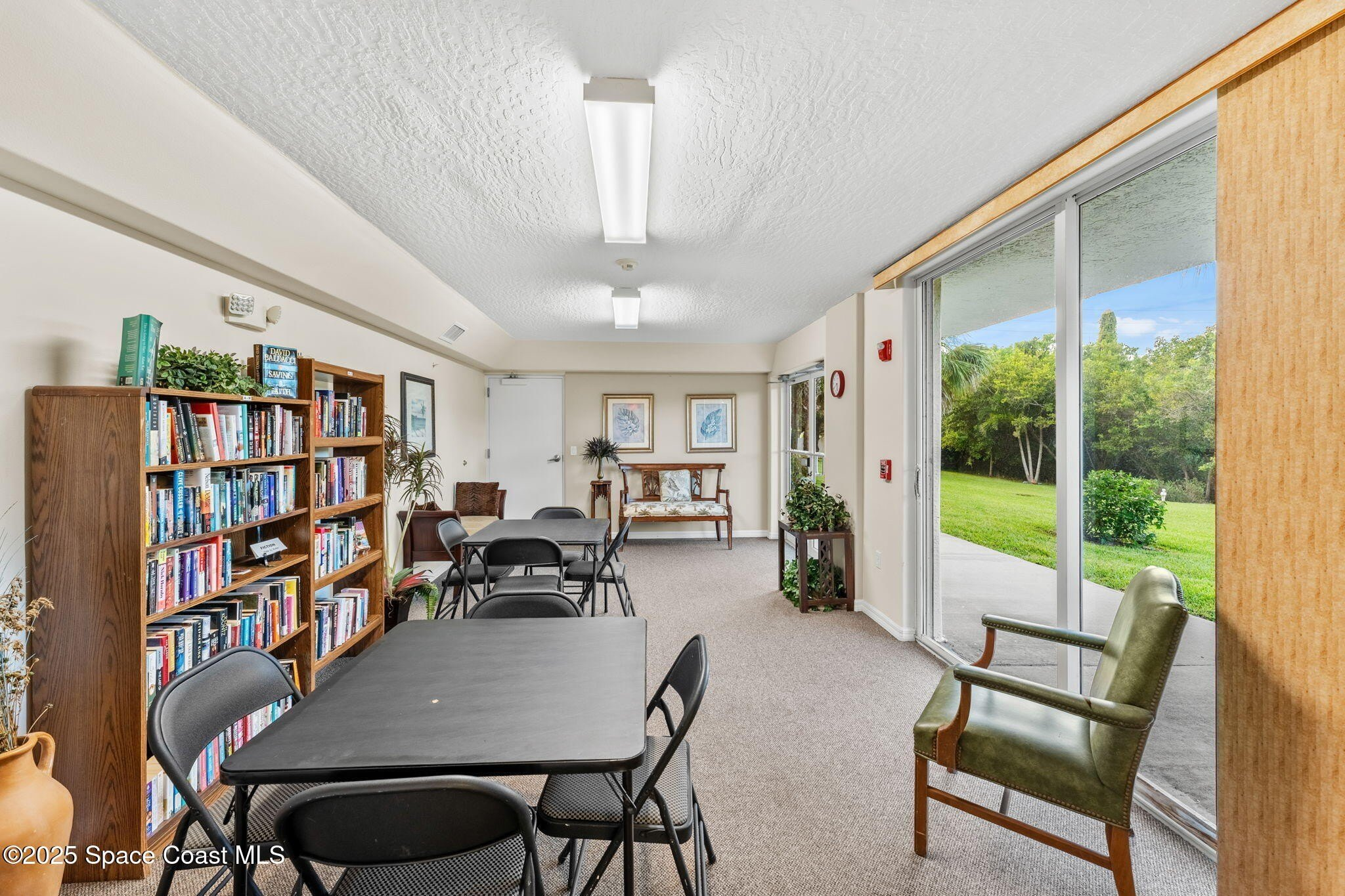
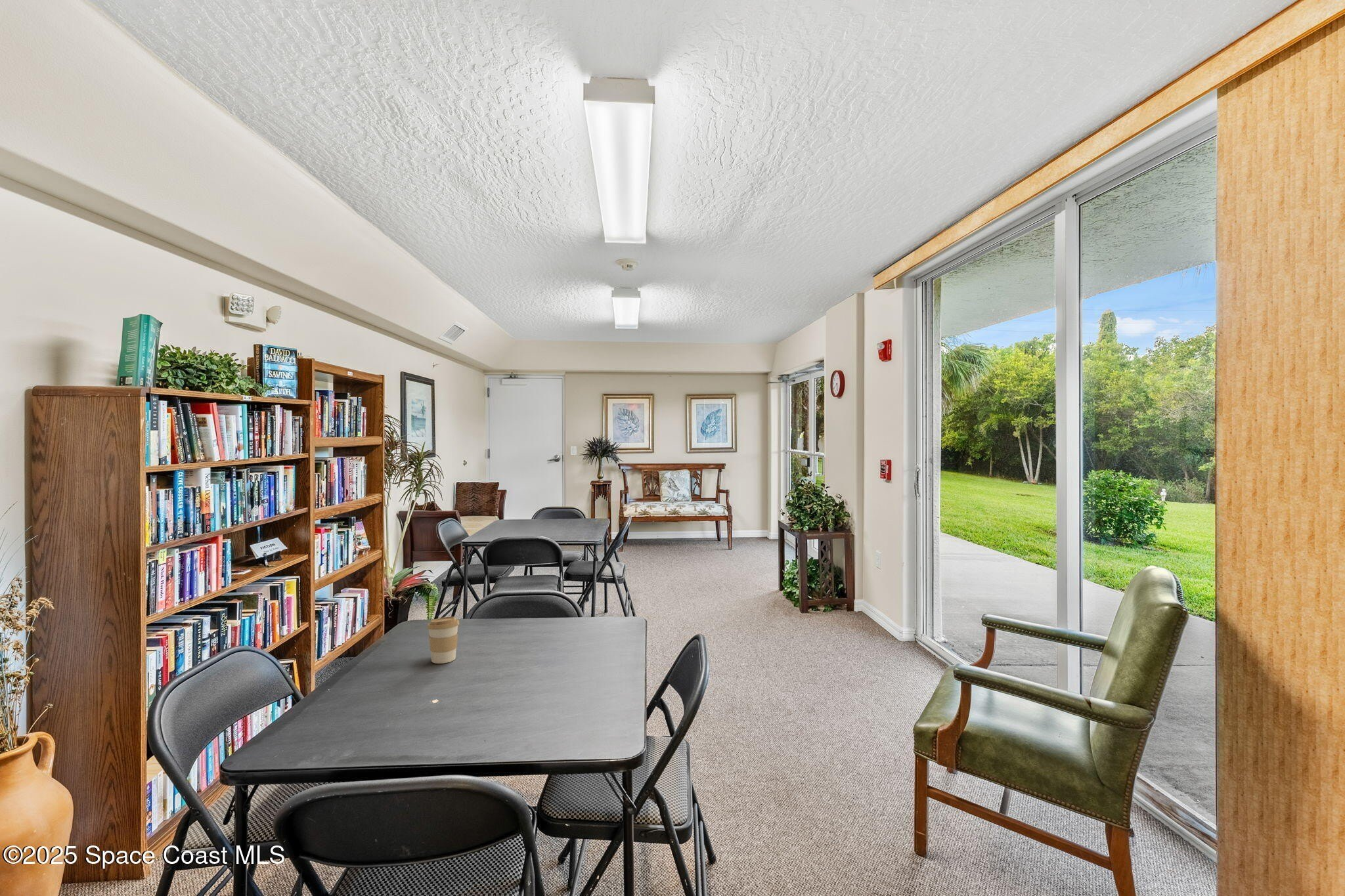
+ coffee cup [427,616,460,664]
